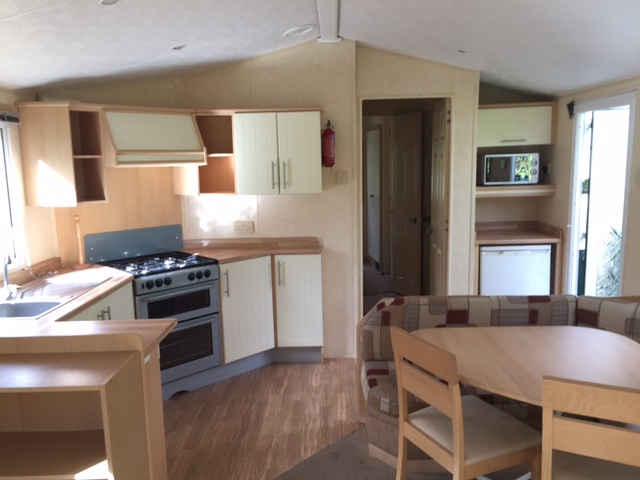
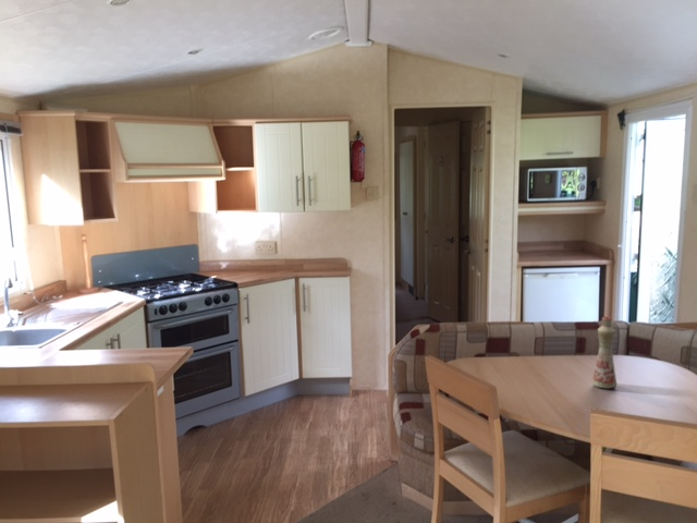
+ bottle [591,315,617,390]
